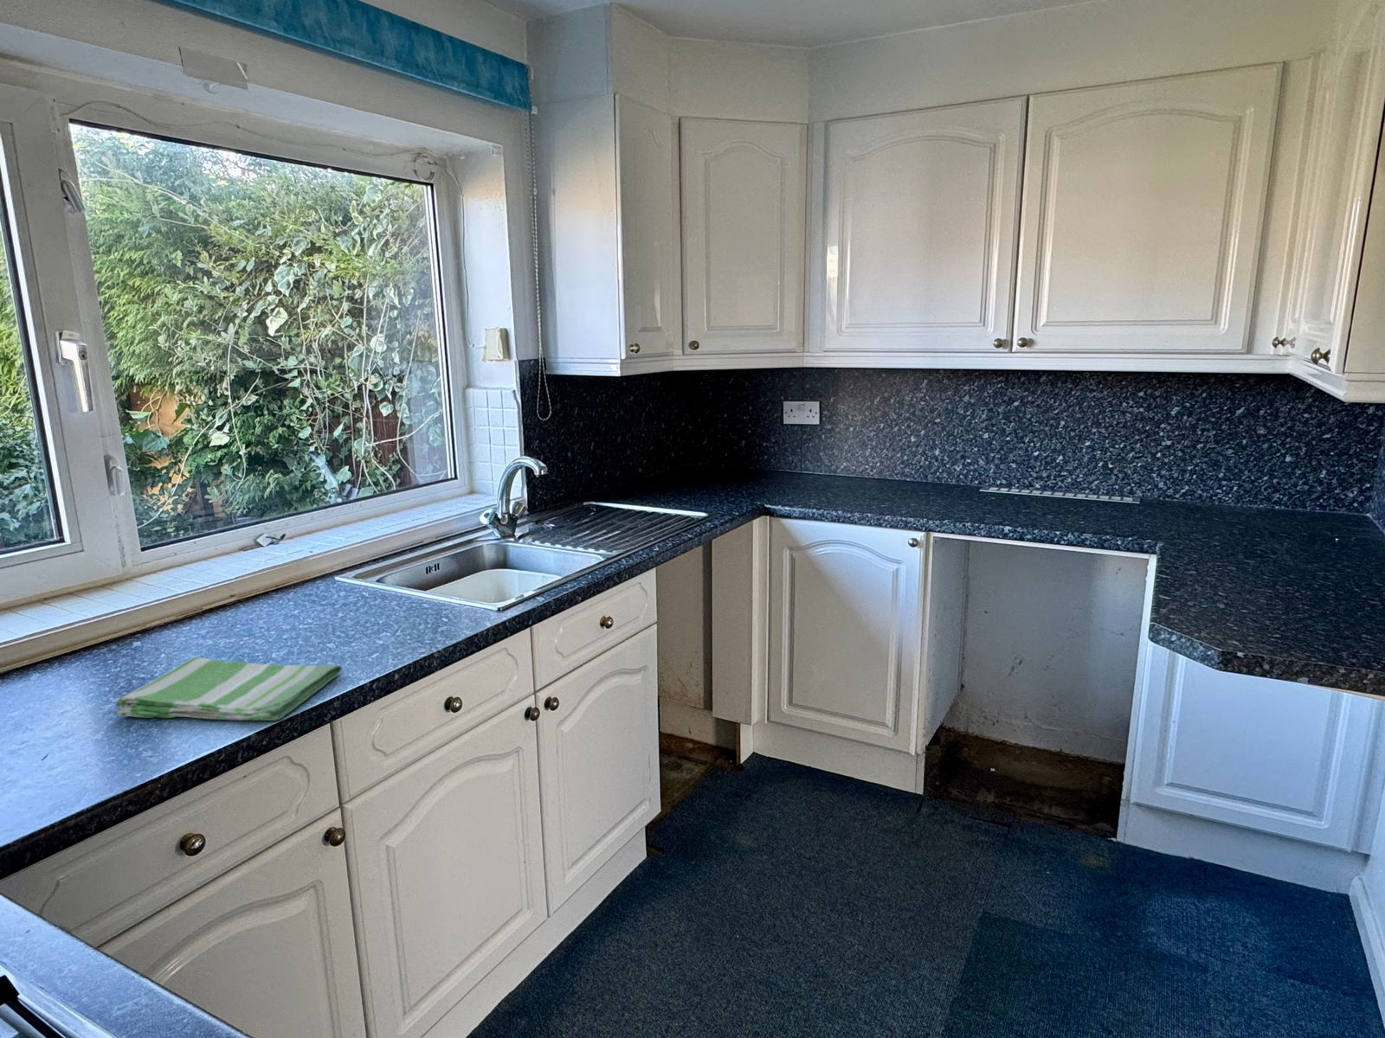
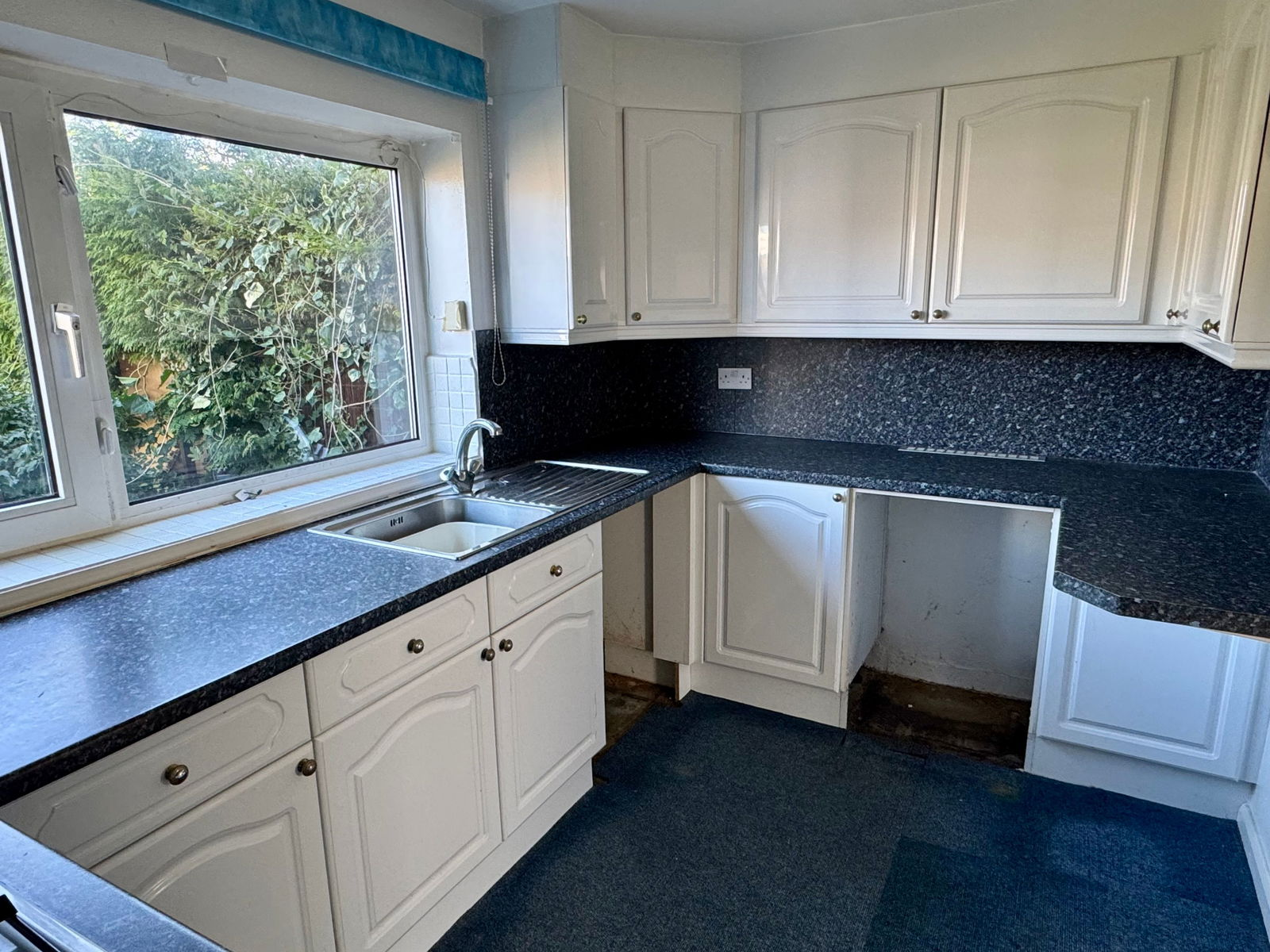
- dish towel [115,655,342,722]
